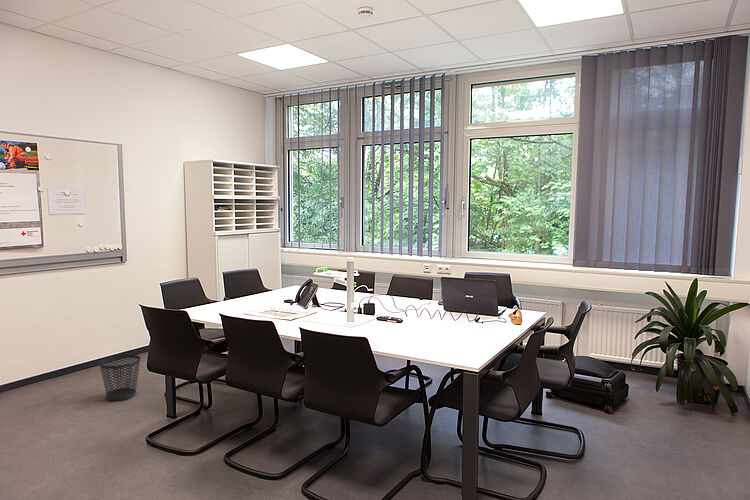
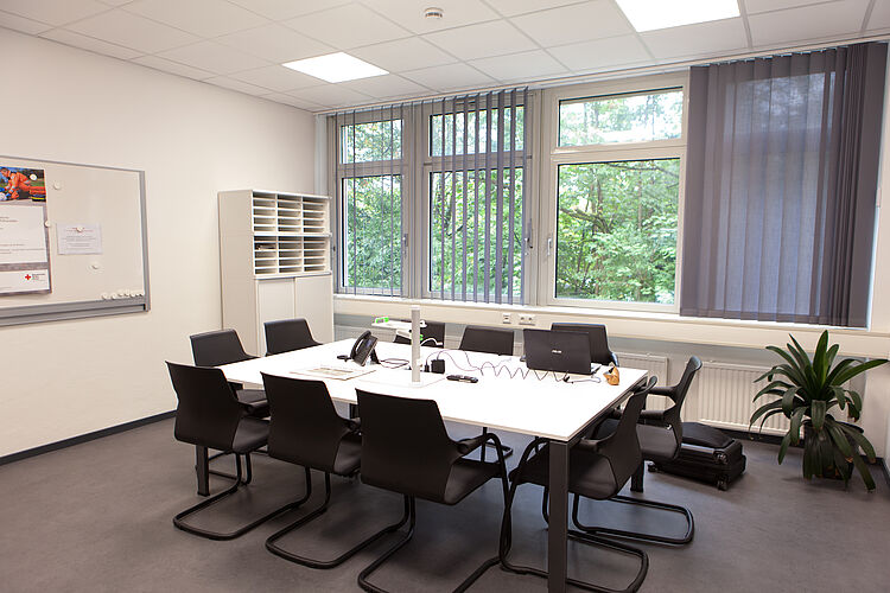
- wastebasket [99,354,141,402]
